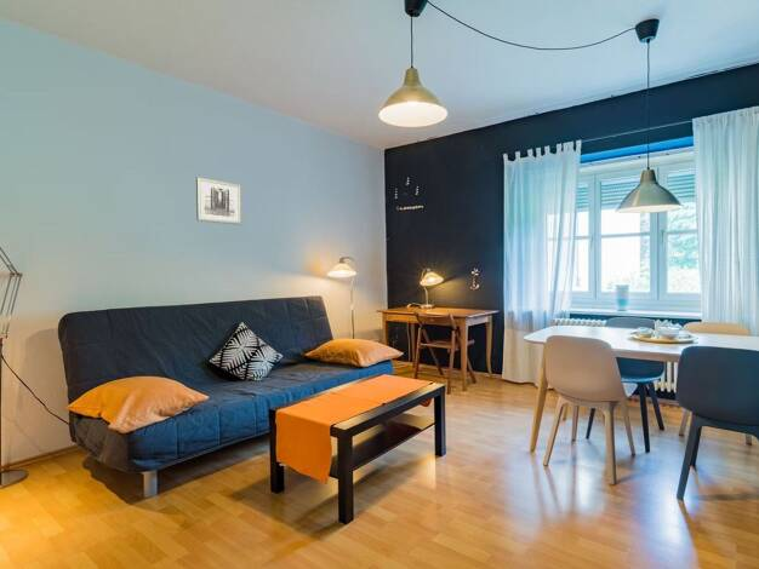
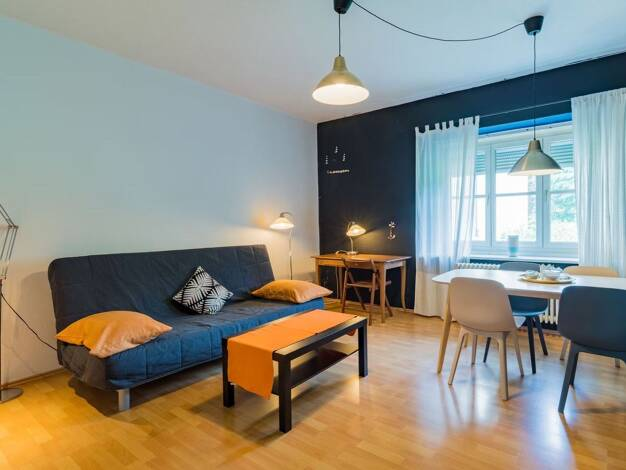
- wall art [195,177,242,226]
